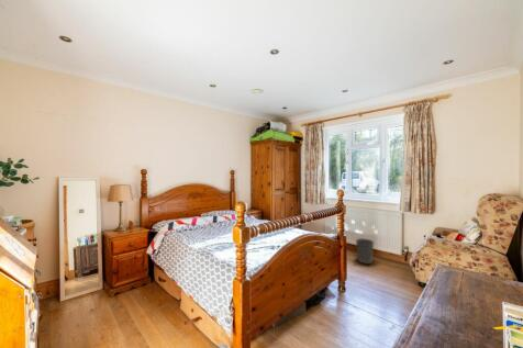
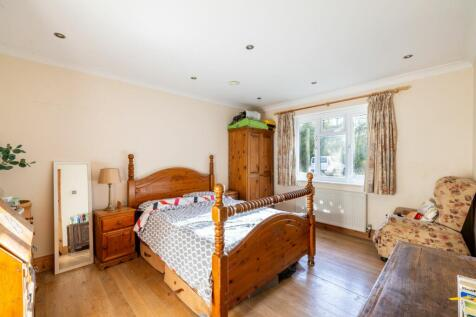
- wastebasket [355,237,376,263]
